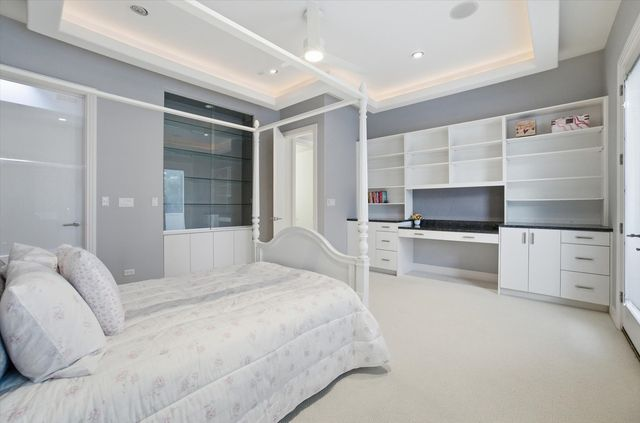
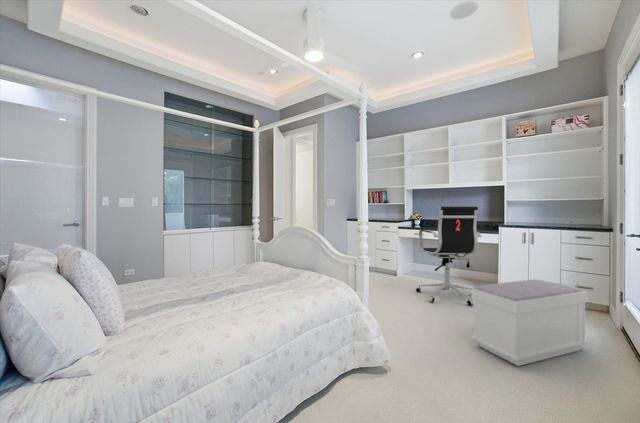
+ bench [470,278,588,367]
+ office chair [415,206,483,306]
